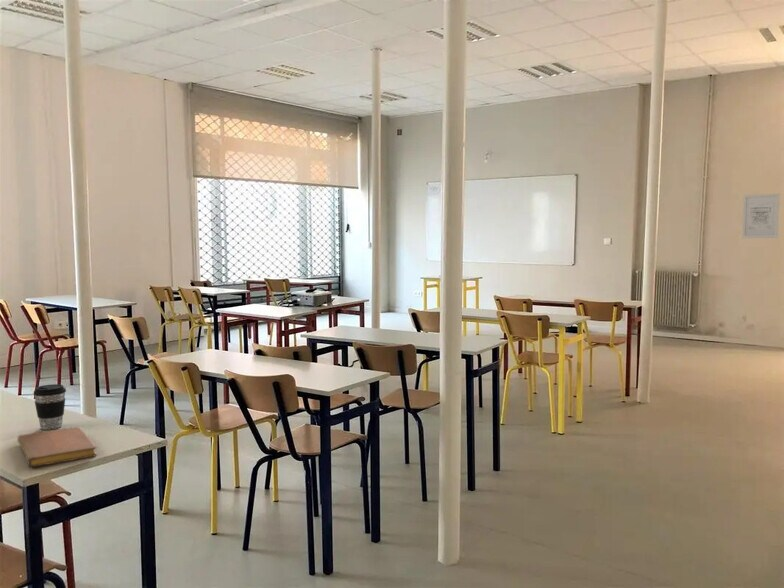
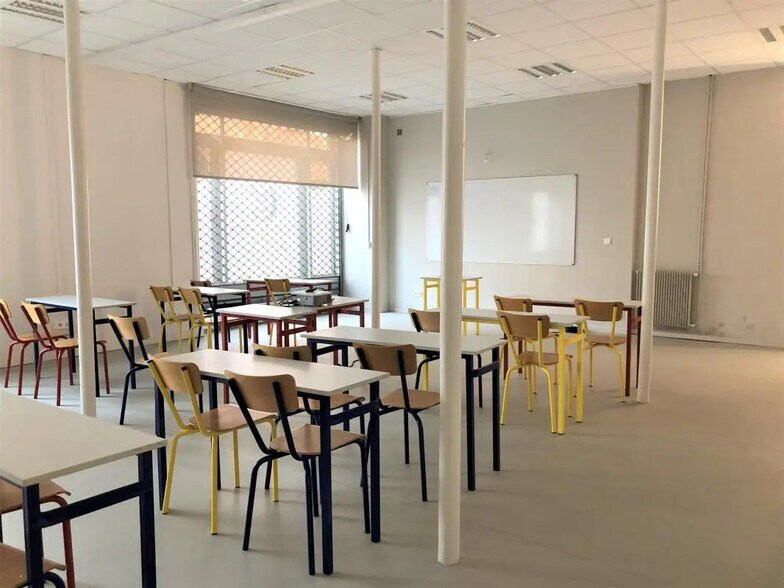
- coffee cup [33,383,67,431]
- wall art [741,193,781,239]
- notebook [17,426,98,468]
